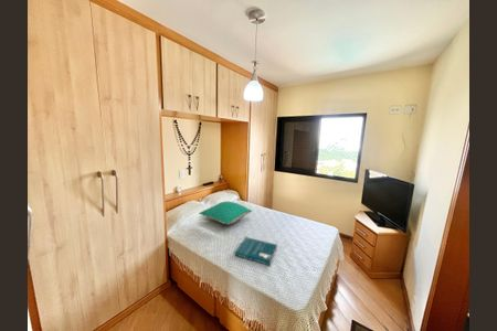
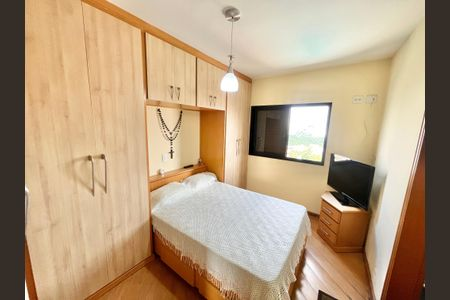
- book [234,236,278,267]
- pillow [198,201,253,226]
